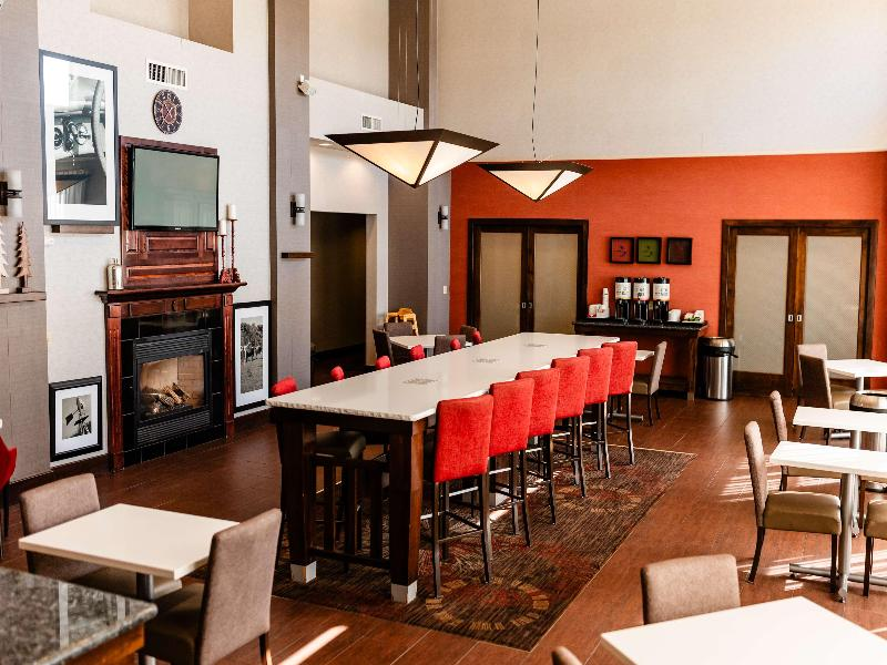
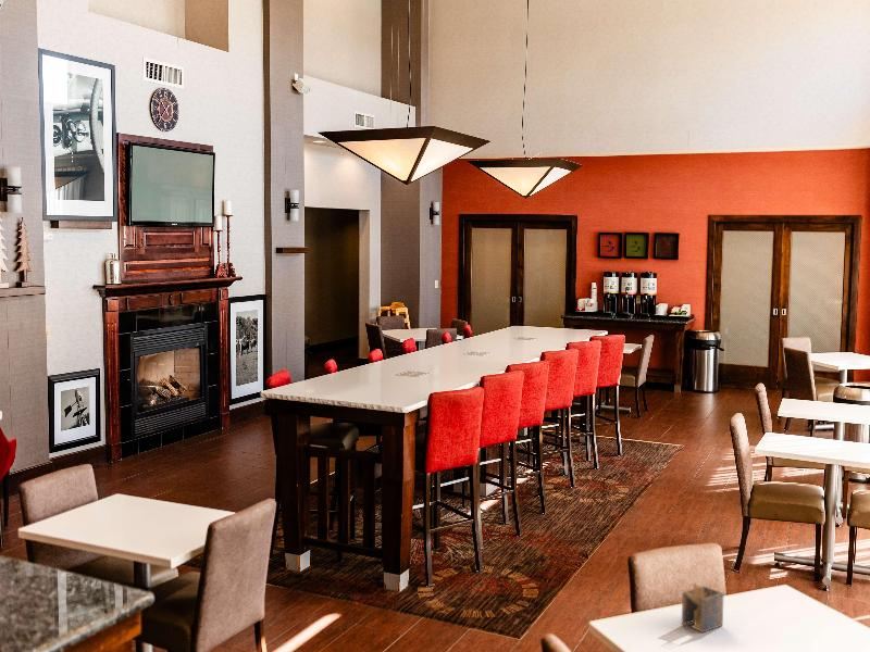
+ napkin holder [681,582,724,634]
